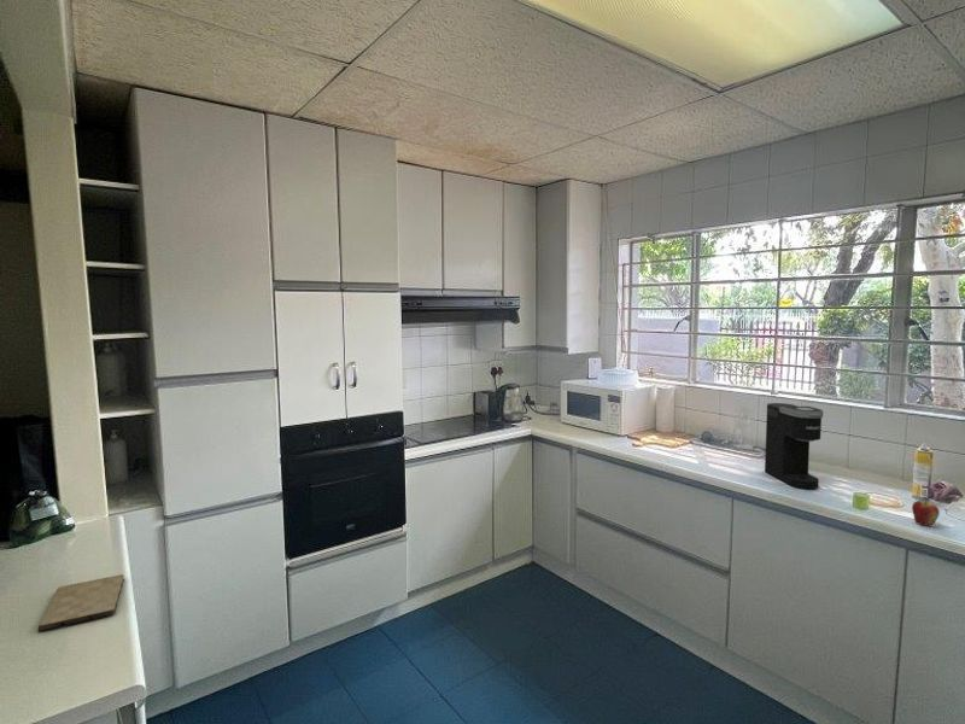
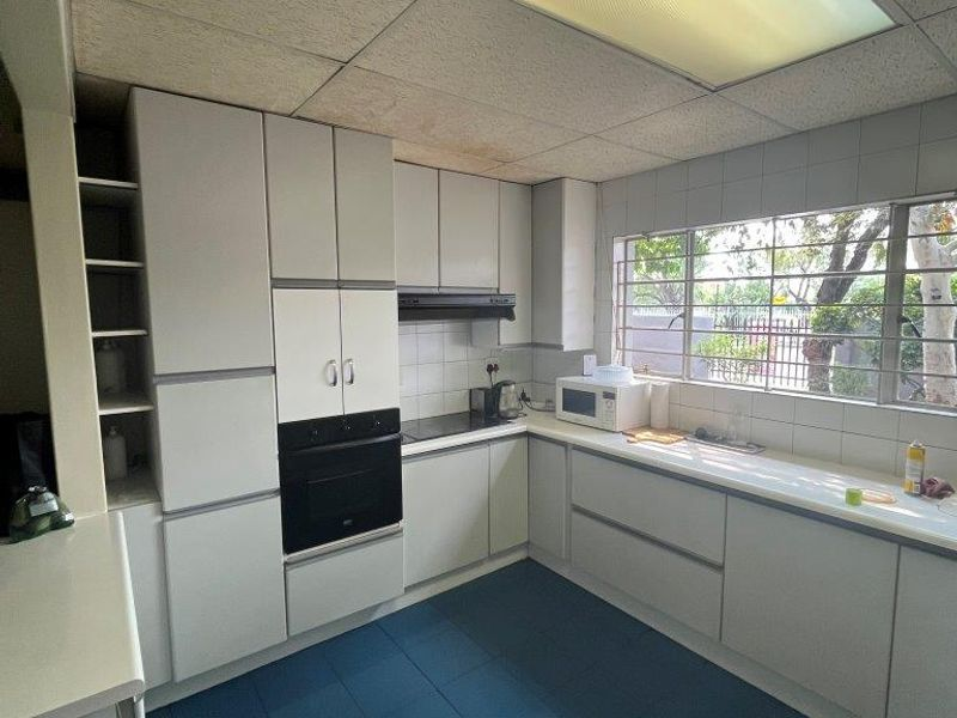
- fruit [911,495,941,526]
- coffee maker [764,402,824,490]
- cutting board [36,573,125,632]
